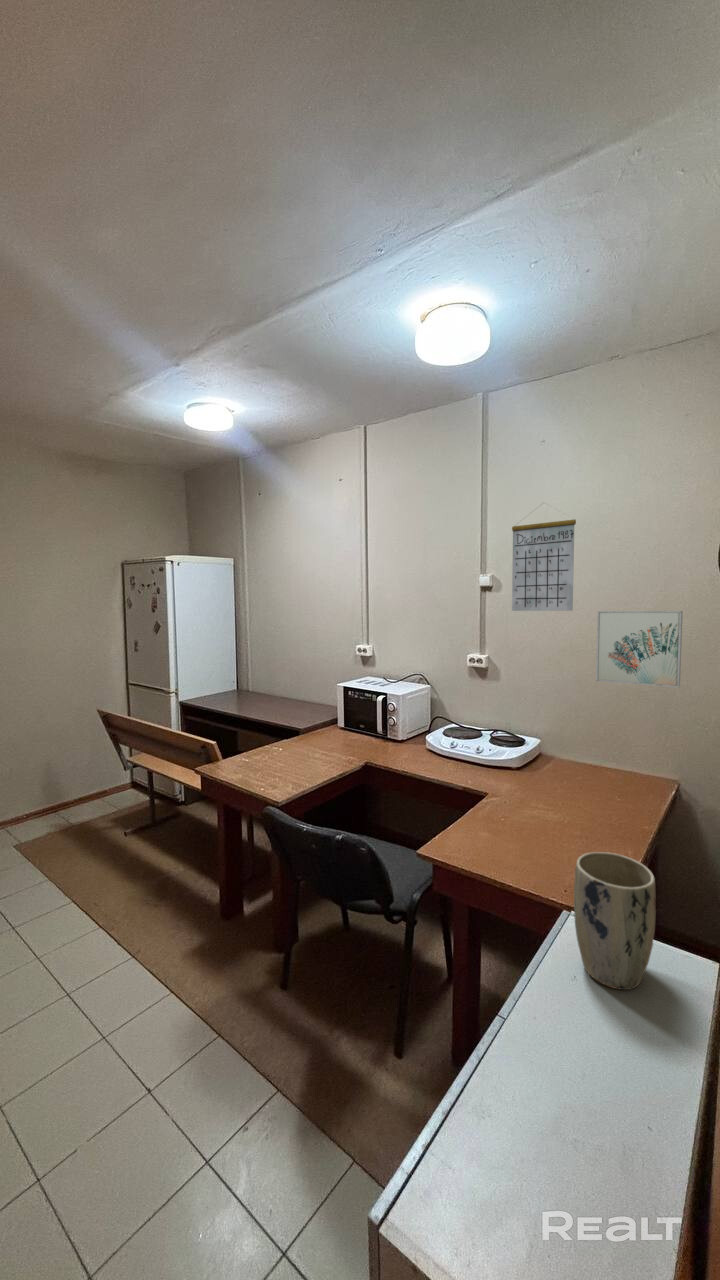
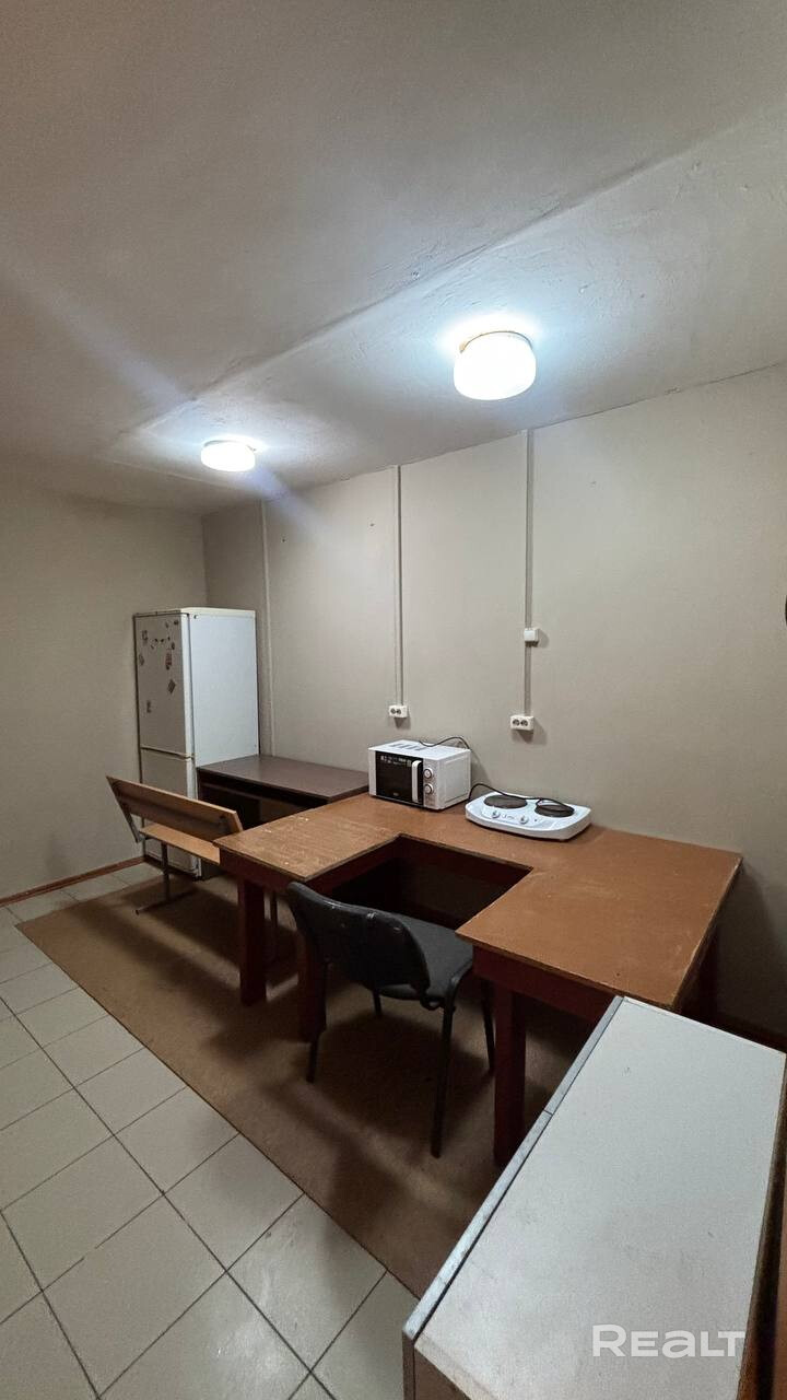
- calendar [511,502,577,612]
- wall art [595,610,684,688]
- plant pot [573,851,657,991]
